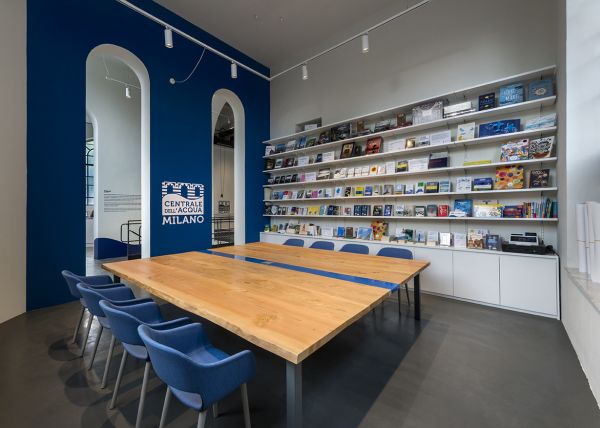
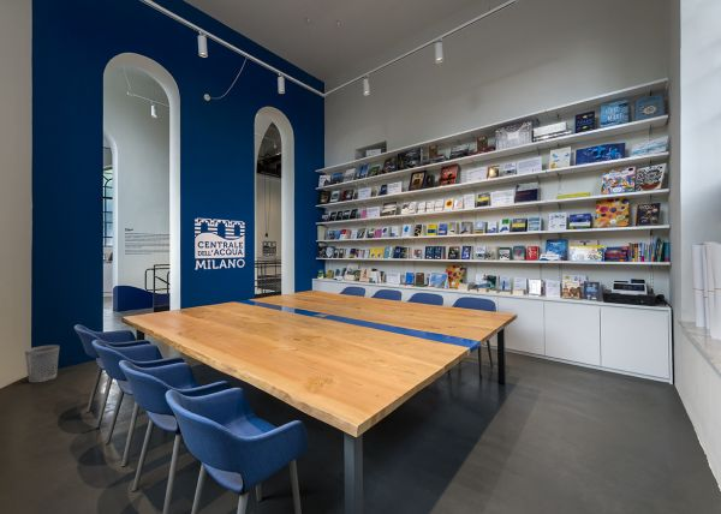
+ wastebasket [24,343,60,384]
